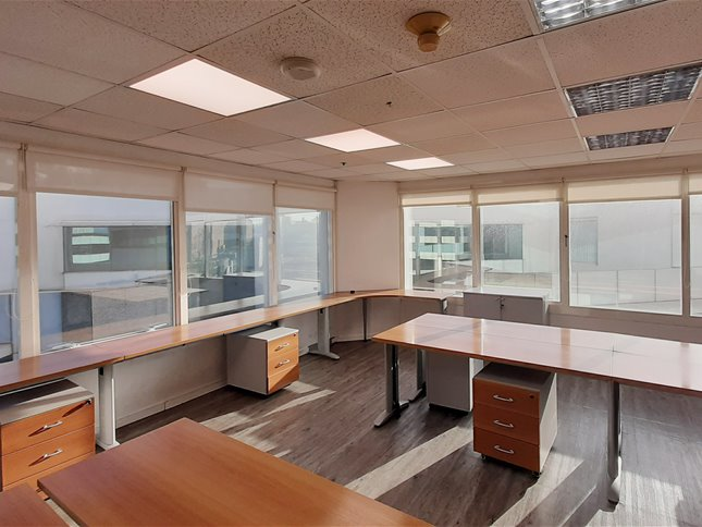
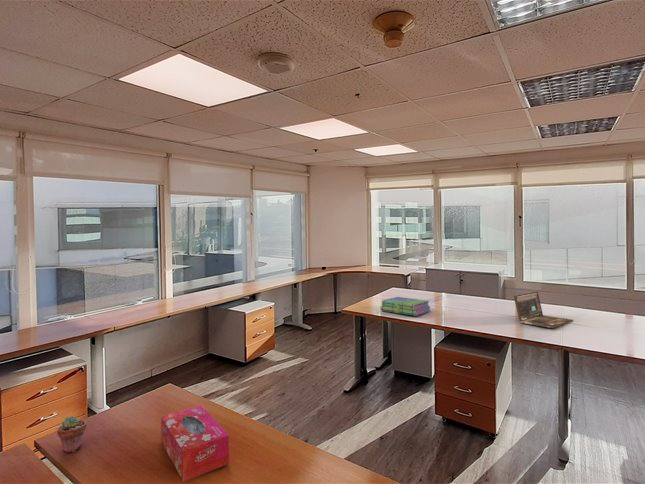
+ stack of books [379,296,431,317]
+ laptop [513,291,574,329]
+ tissue box [160,404,230,483]
+ potted succulent [56,415,88,453]
